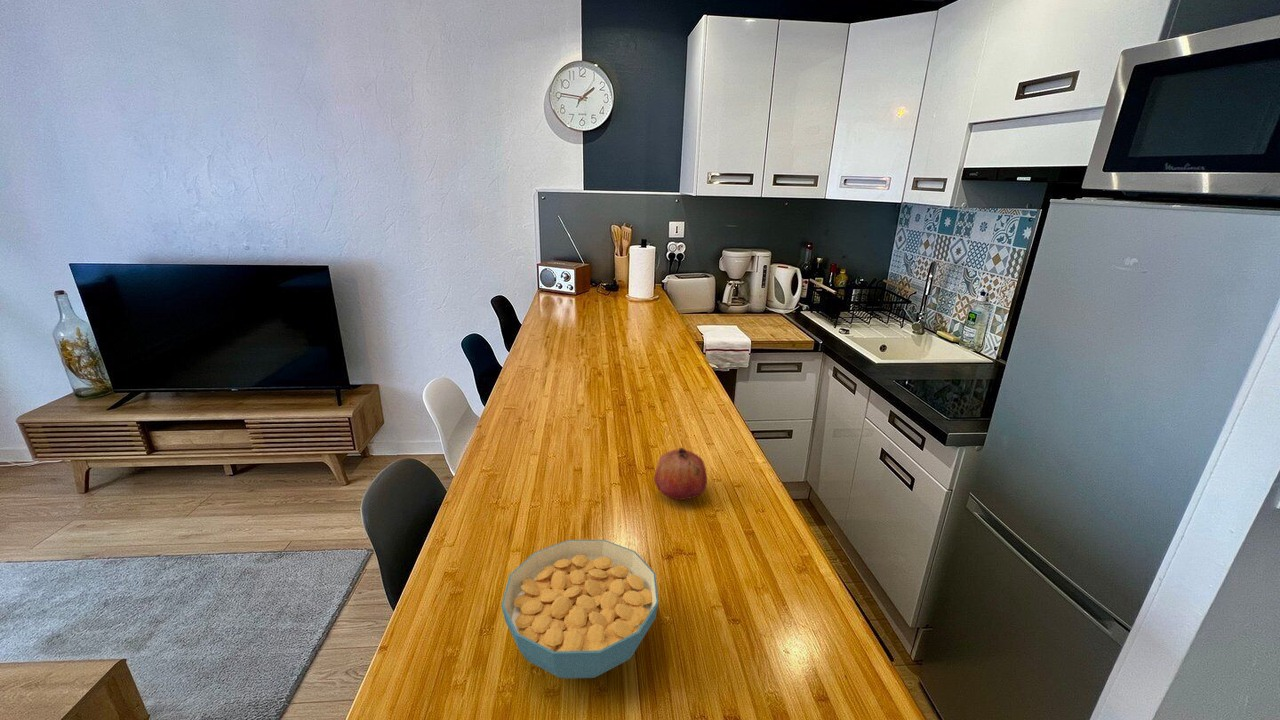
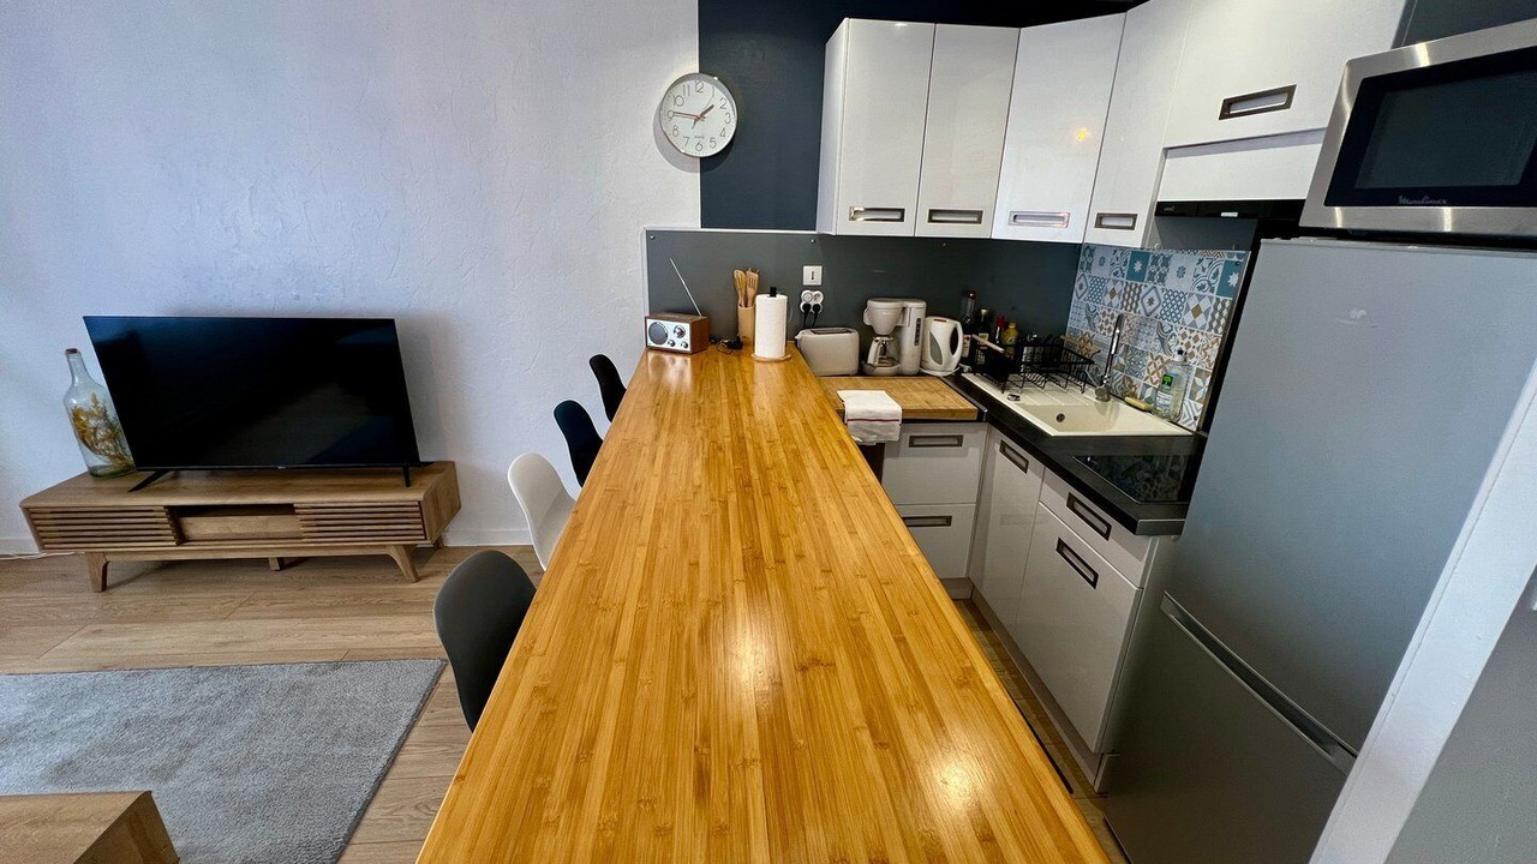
- fruit [653,446,708,501]
- cereal bowl [500,539,659,680]
